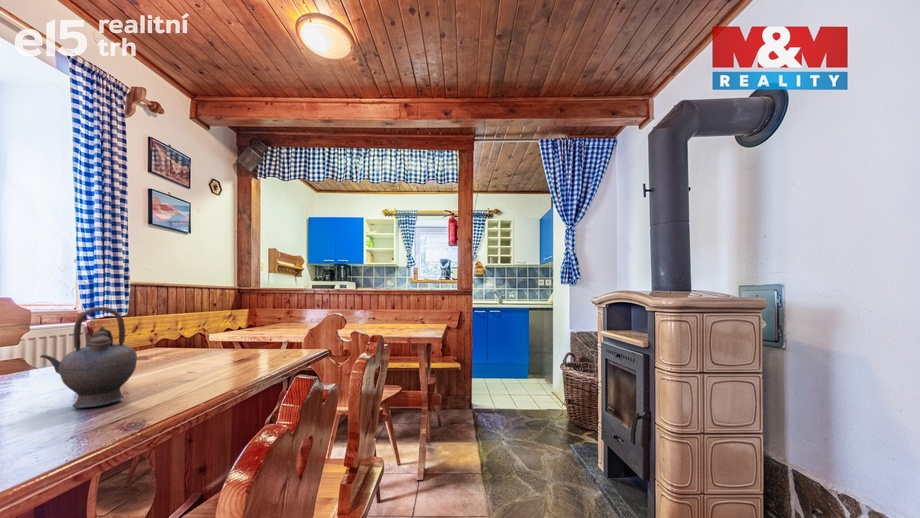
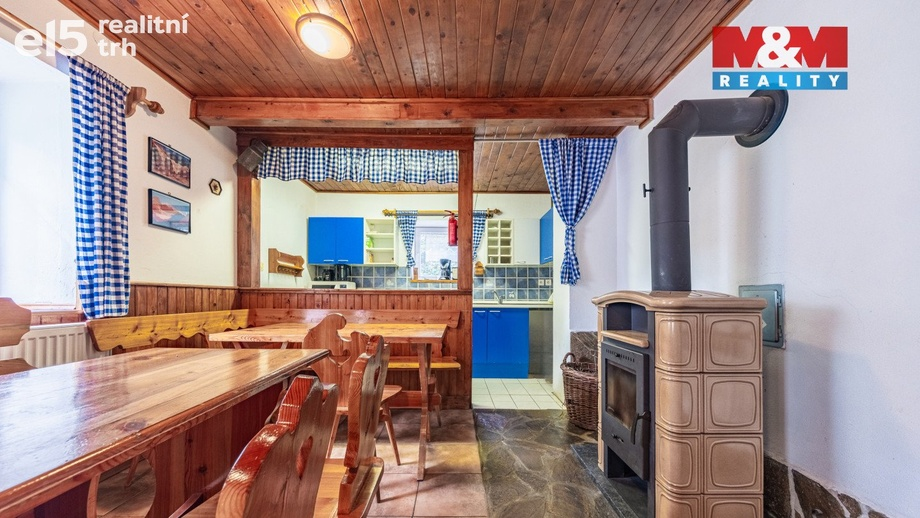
- teapot [39,306,138,409]
